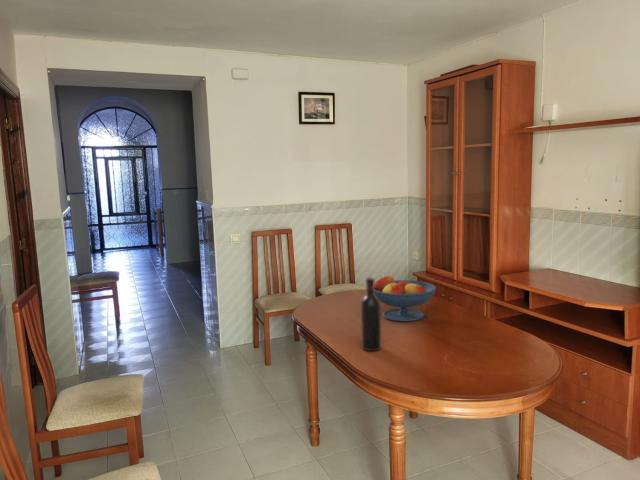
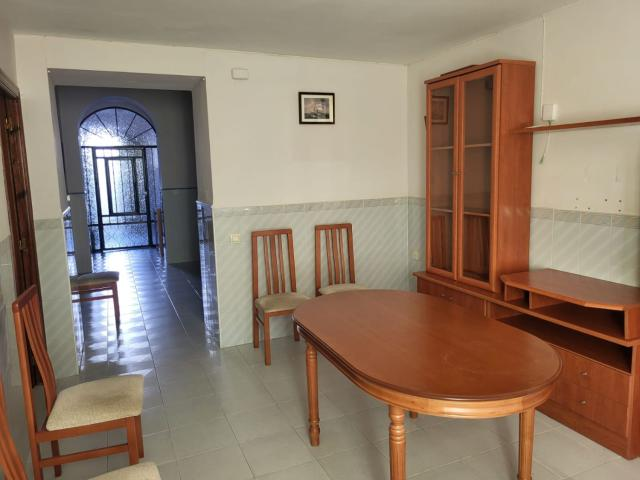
- fruit bowl [374,274,437,322]
- wine bottle [360,276,382,352]
